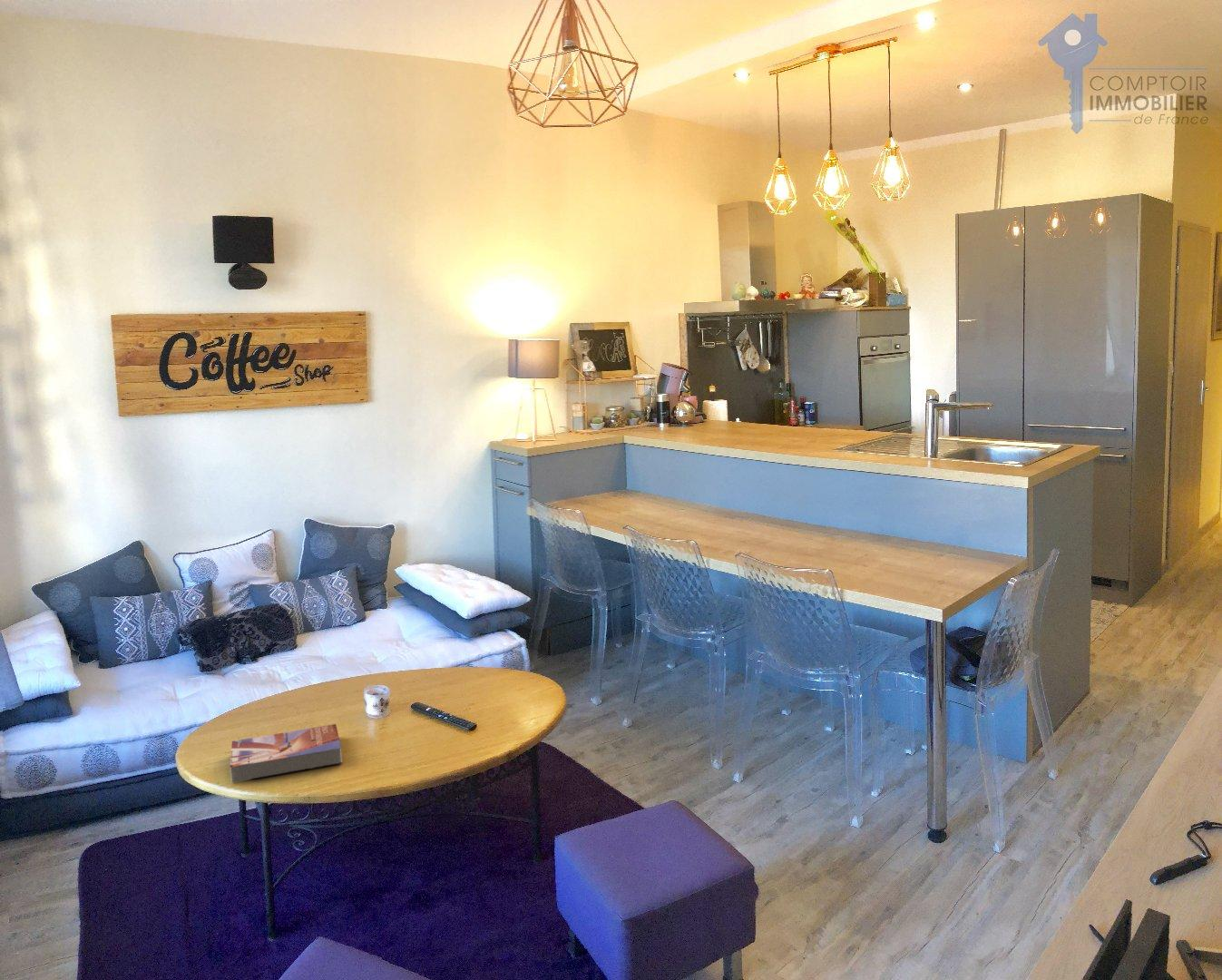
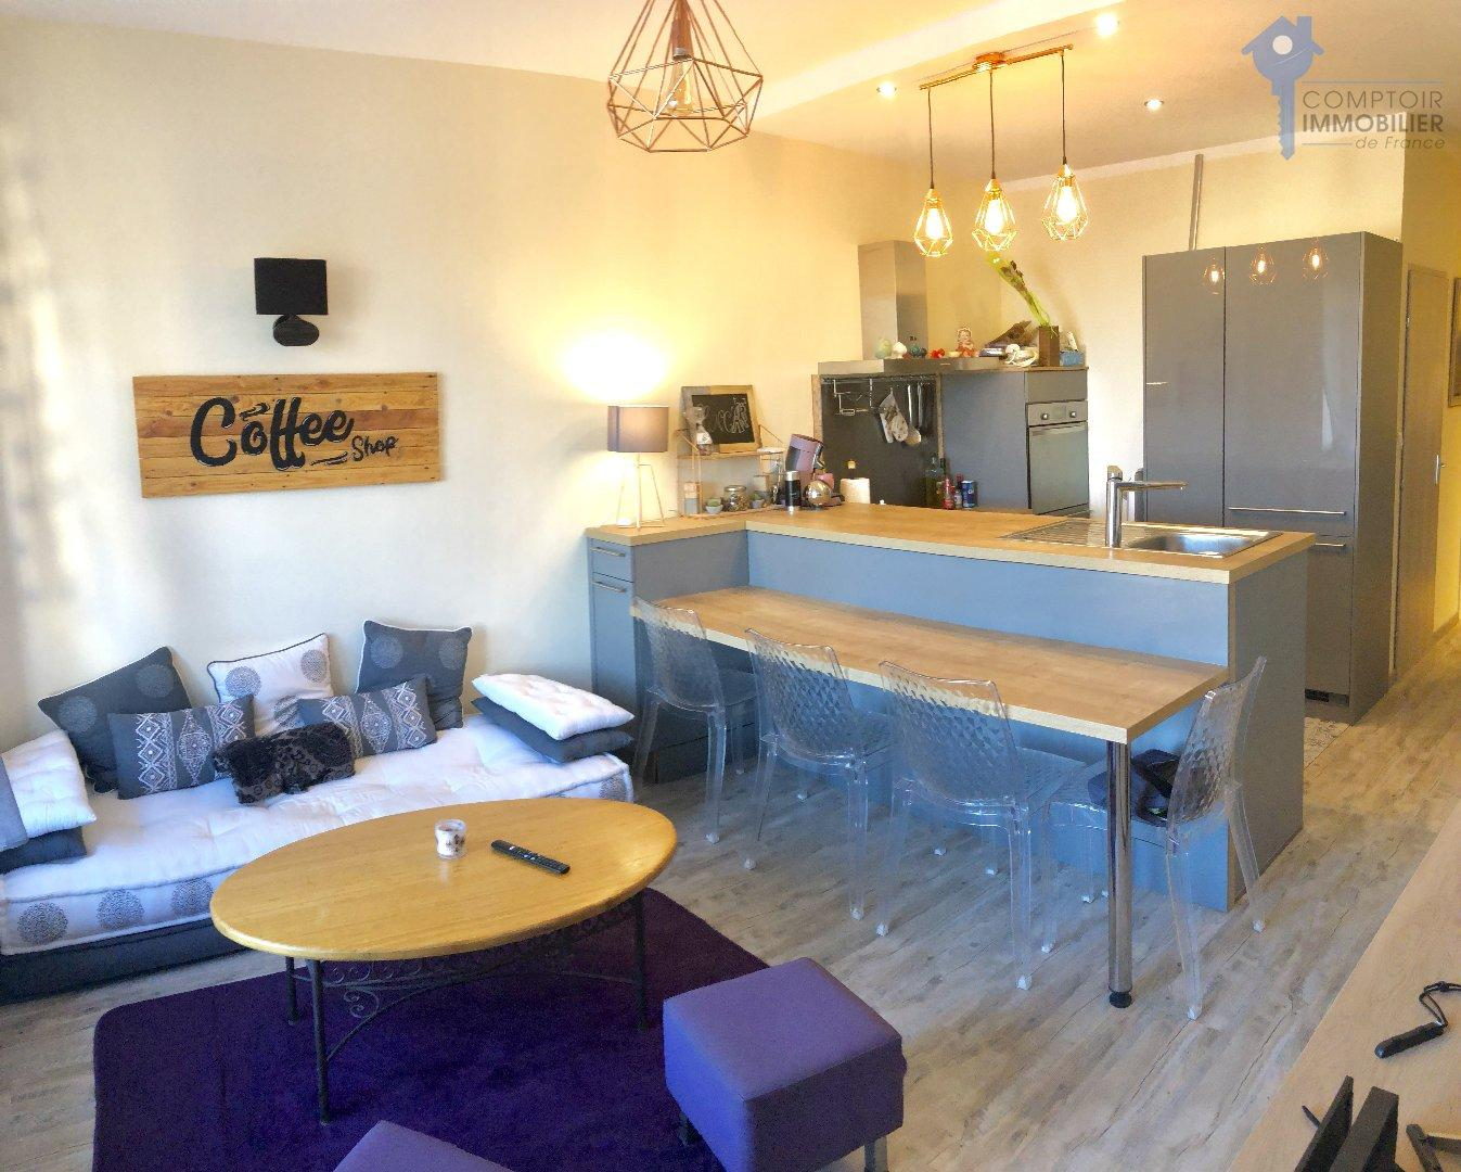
- textbook [229,723,343,784]
